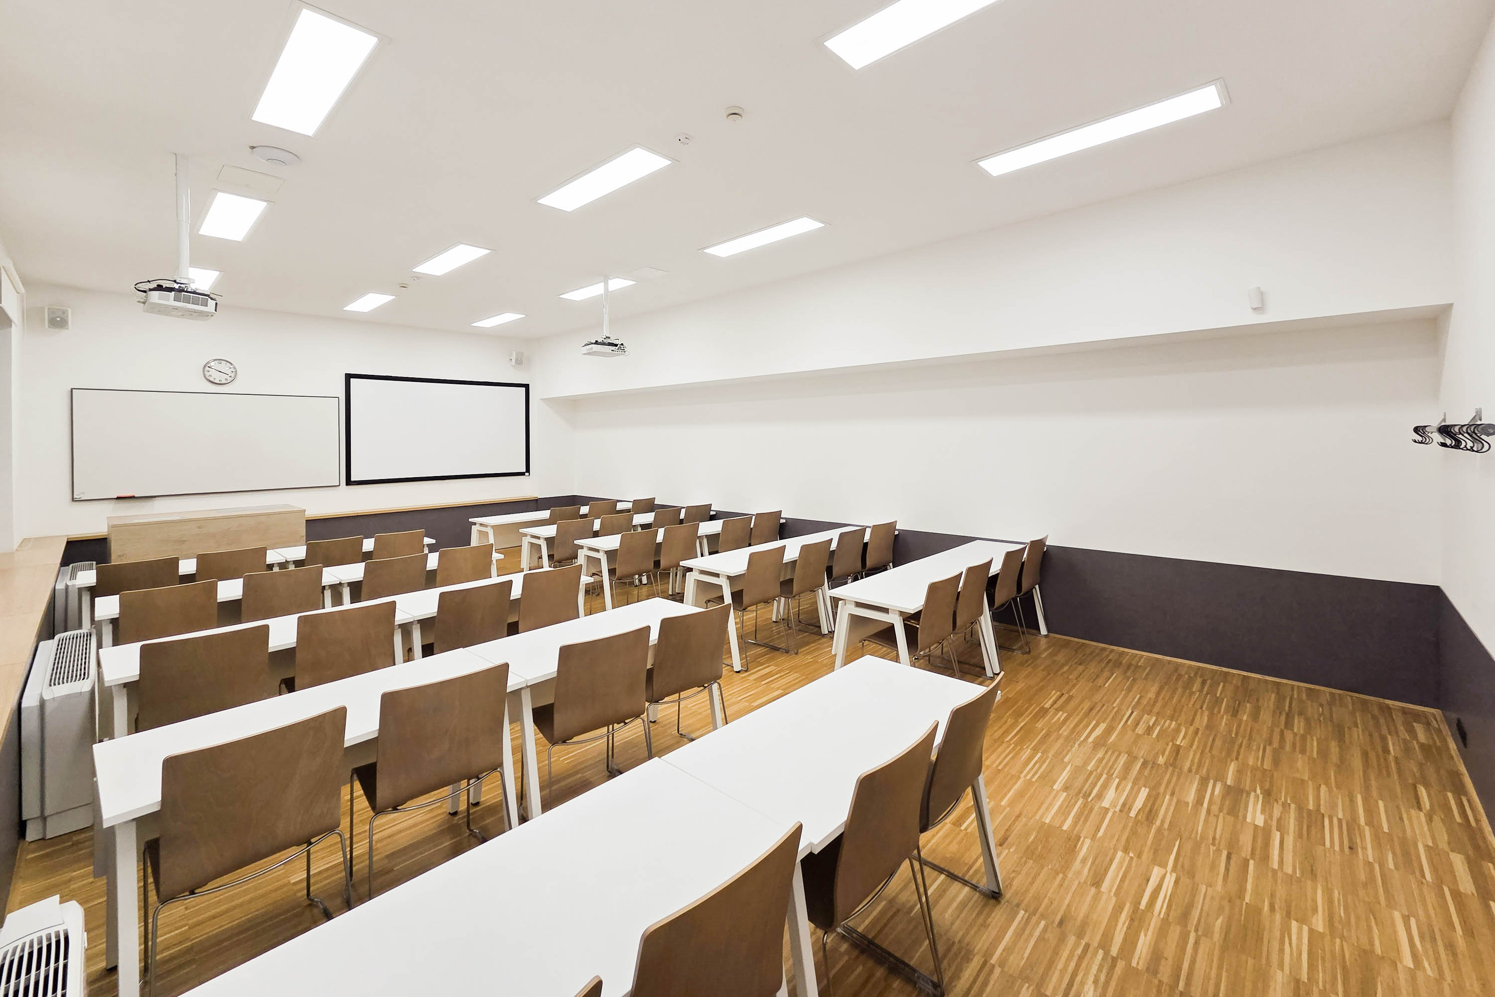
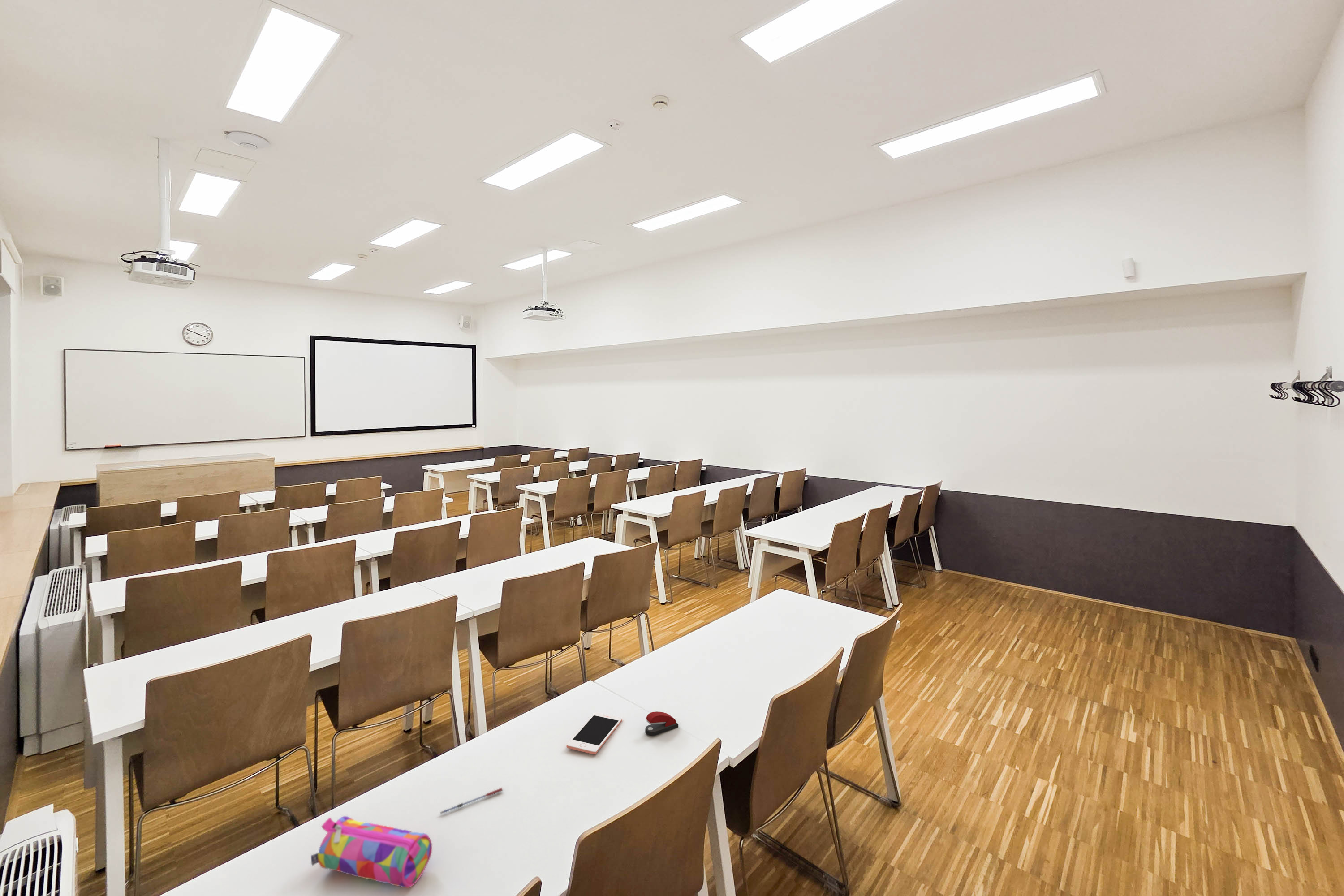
+ stapler [645,711,679,736]
+ pencil case [310,816,433,888]
+ pen [439,787,503,815]
+ cell phone [566,712,623,755]
